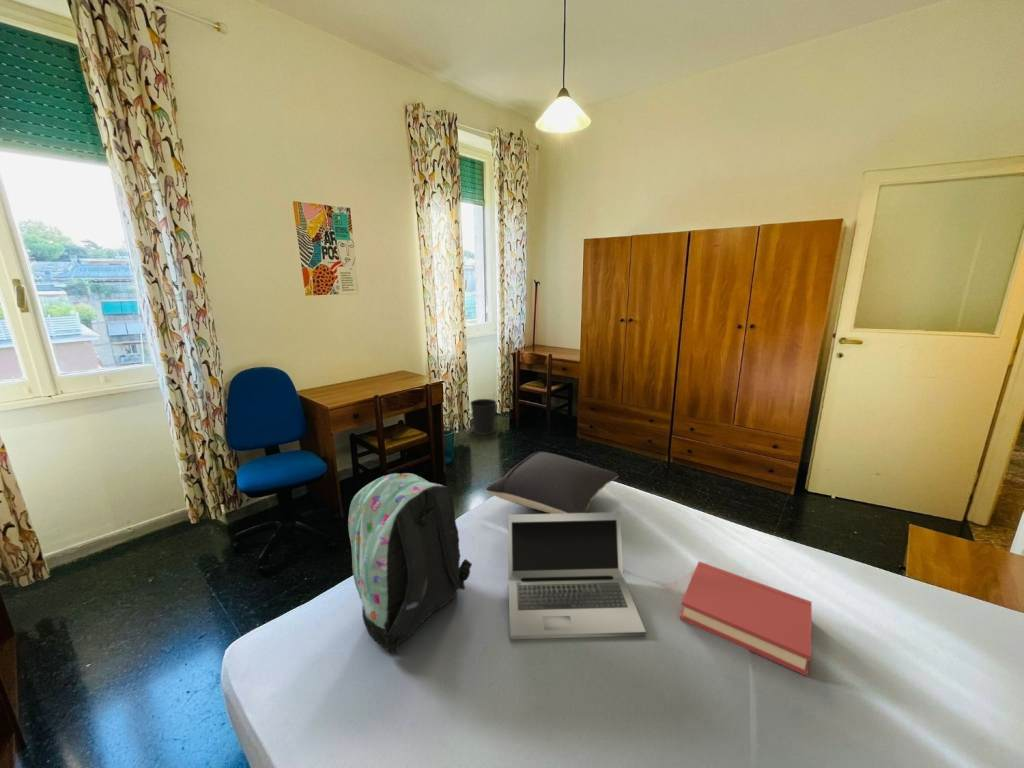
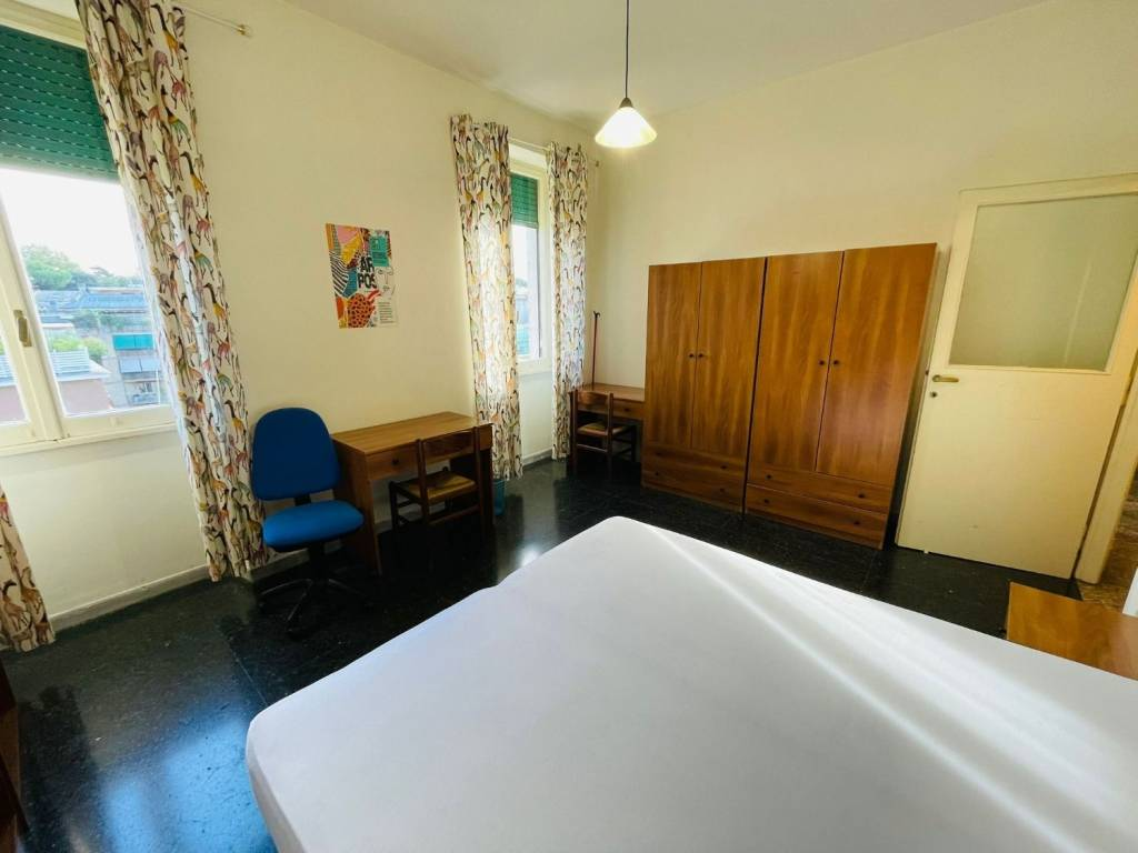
- backpack [347,472,473,654]
- laptop [507,511,647,640]
- pillow [485,450,620,514]
- hardback book [679,560,813,677]
- wastebasket [469,398,498,436]
